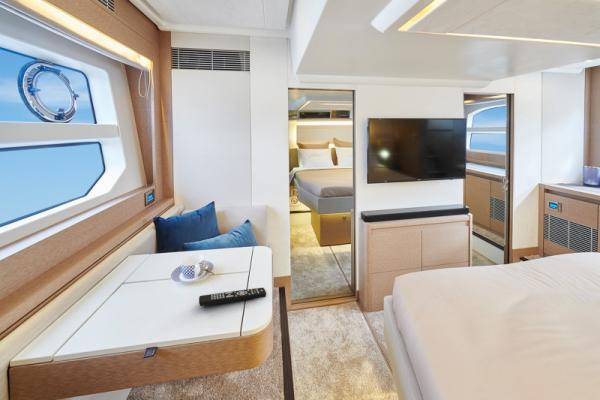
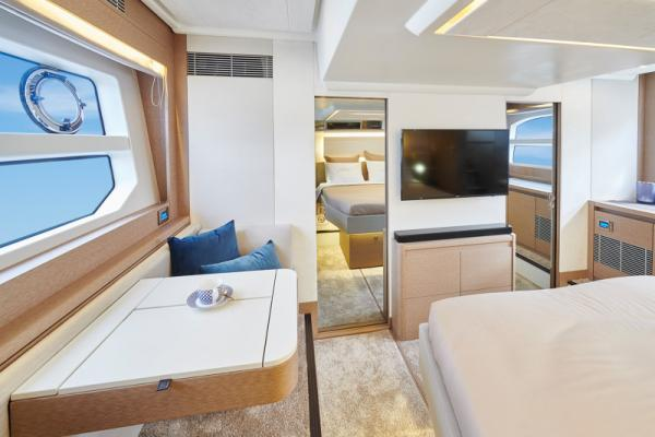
- remote control [198,287,267,307]
